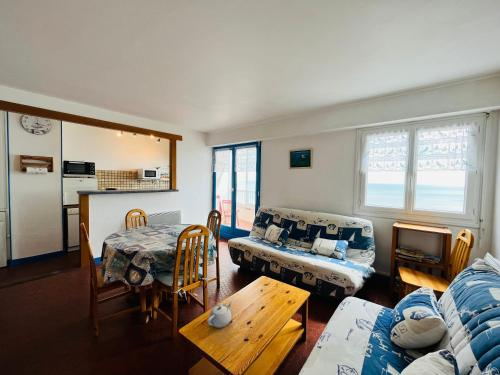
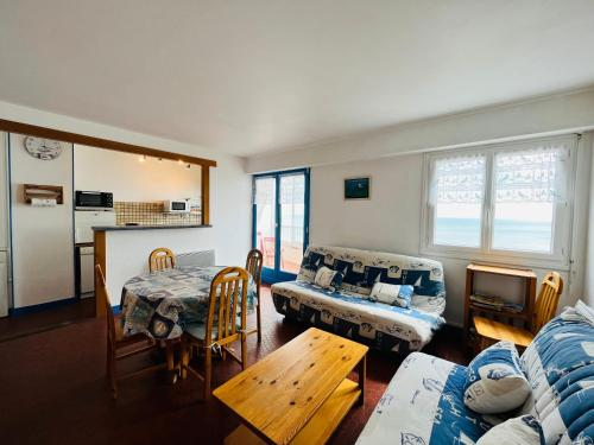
- teapot [207,299,234,329]
